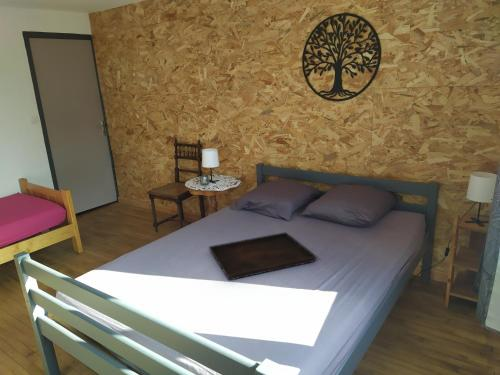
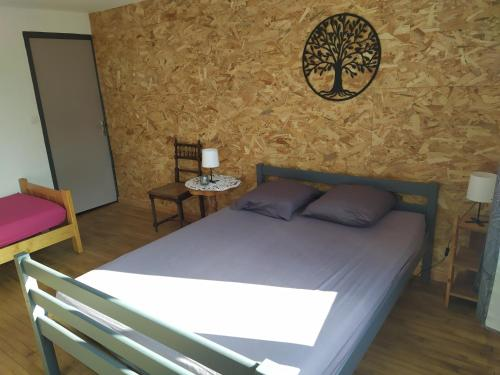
- serving tray [208,231,317,281]
